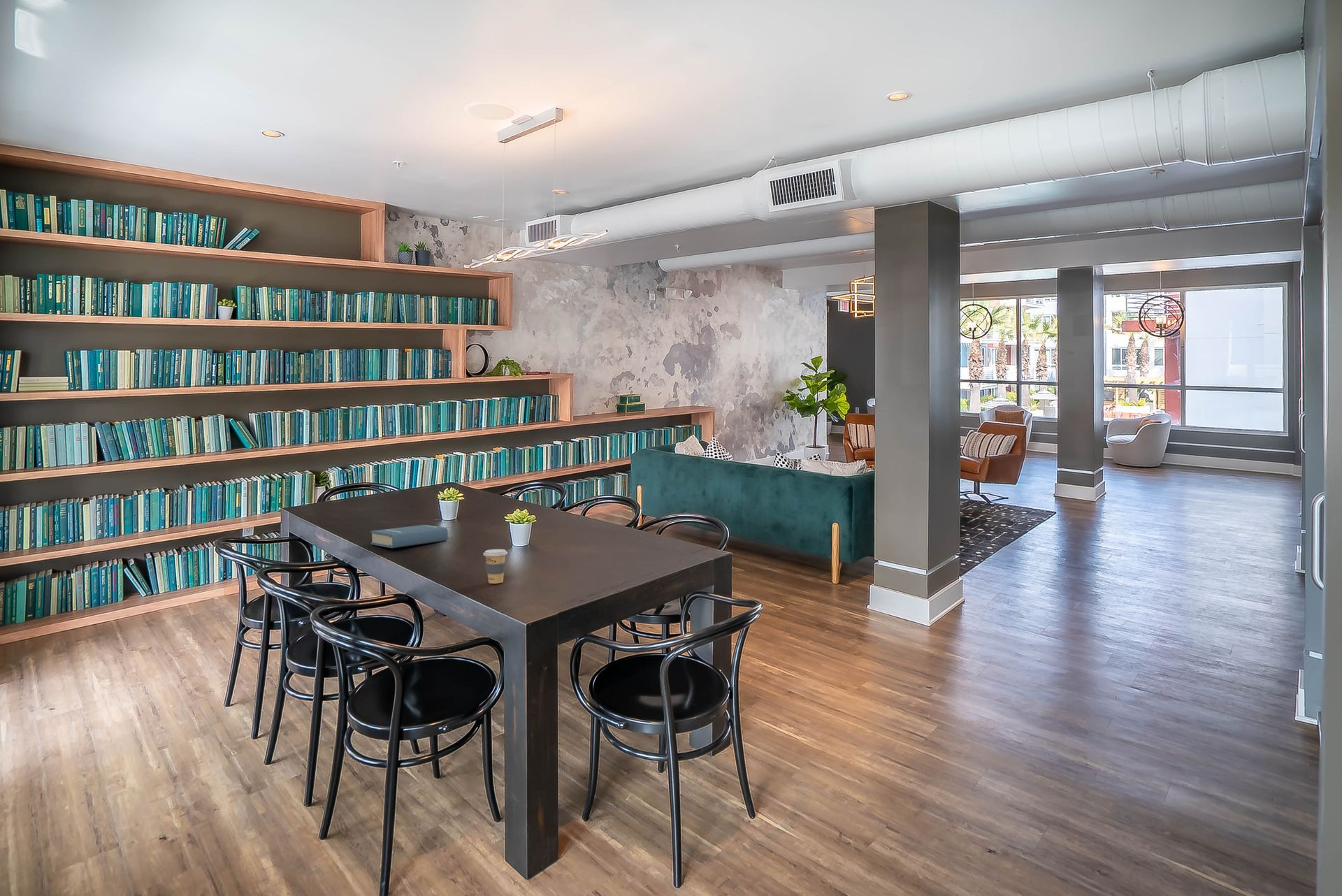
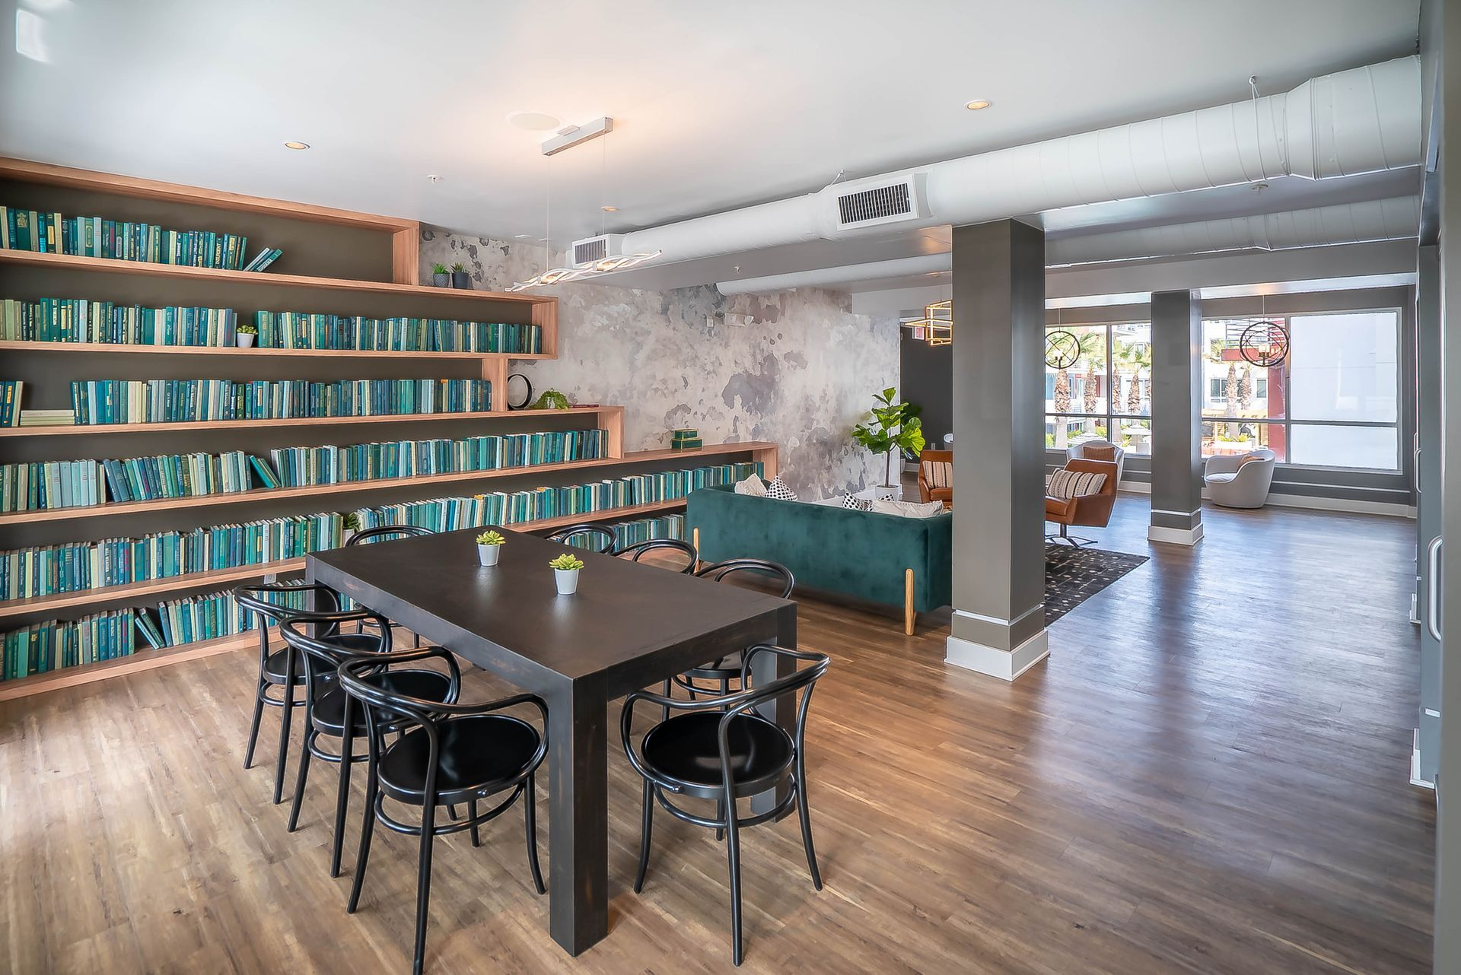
- coffee cup [483,549,508,584]
- hardback book [370,524,449,549]
